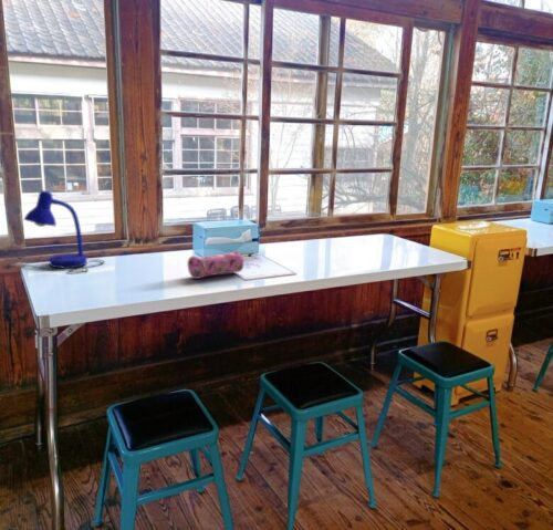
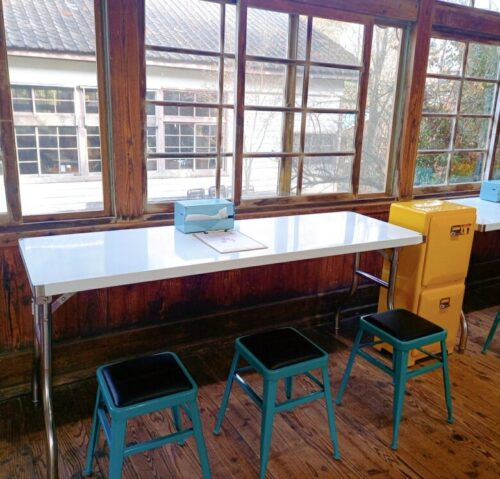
- desk lamp [10,189,105,274]
- pencil case [186,250,246,280]
